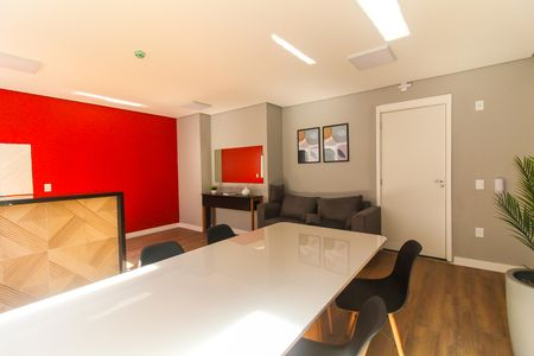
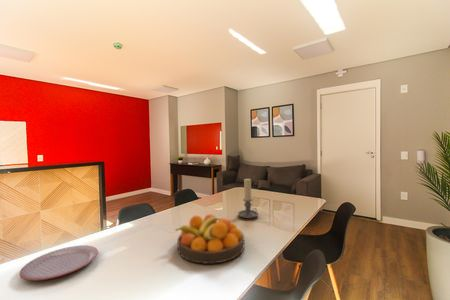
+ plate [19,245,99,281]
+ candle holder [237,177,259,220]
+ fruit bowl [174,213,245,265]
